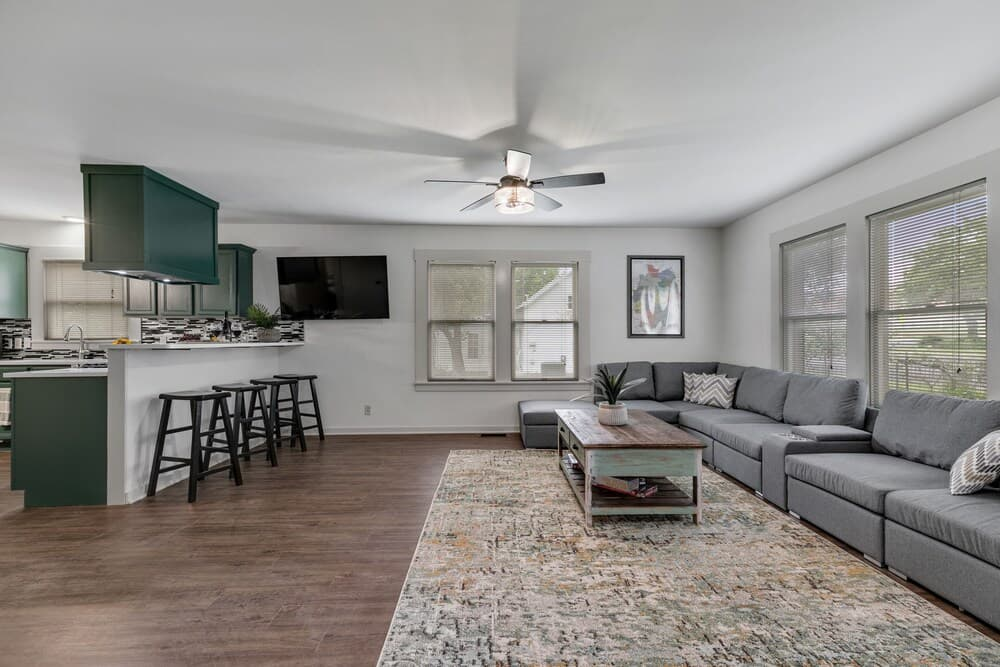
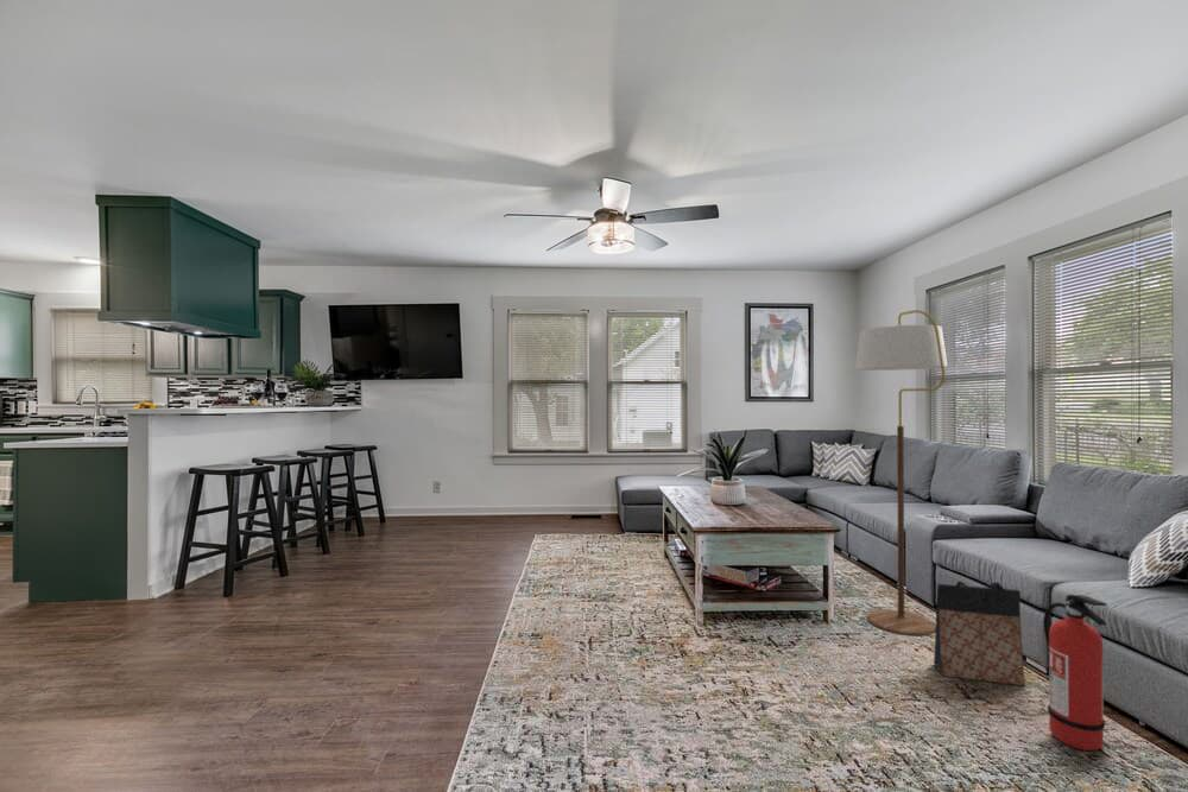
+ floor lamp [854,309,949,636]
+ fire extinguisher [1042,594,1108,752]
+ bag [933,579,1026,686]
